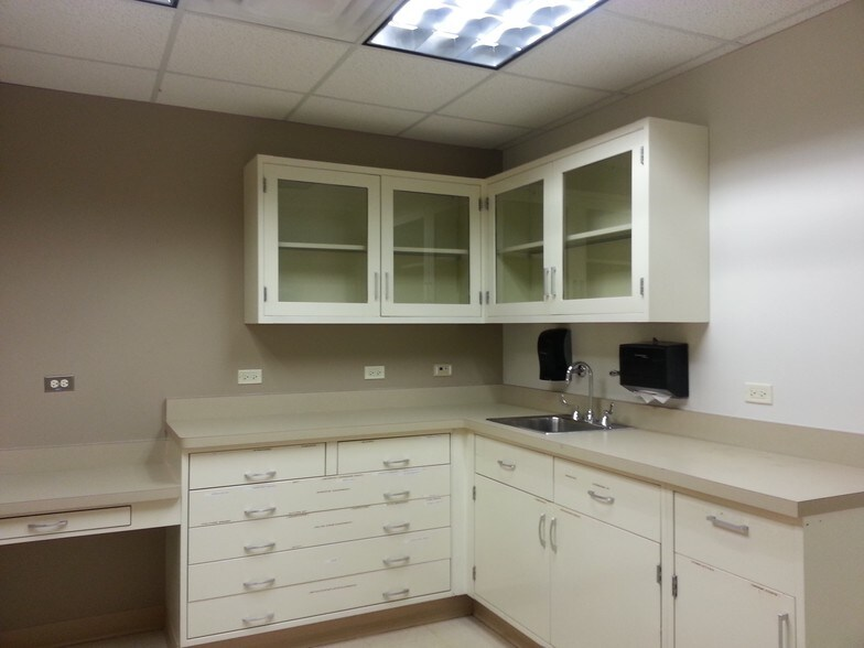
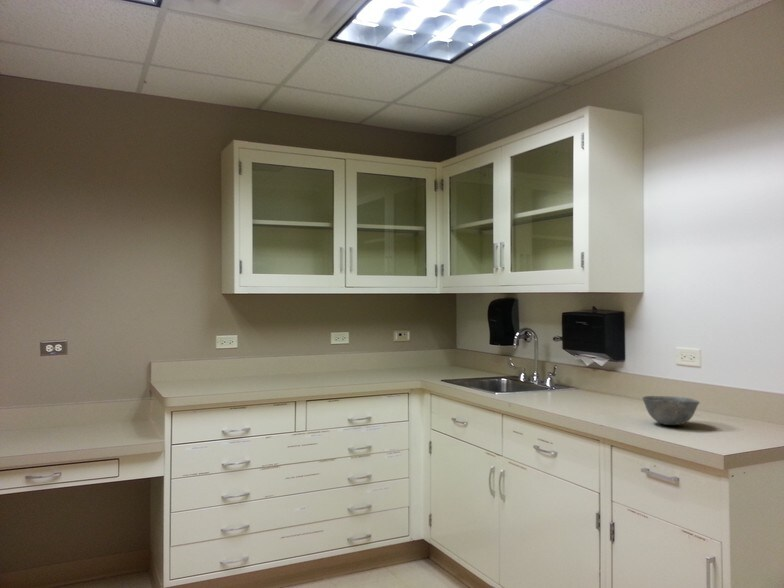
+ bowl [641,395,701,426]
